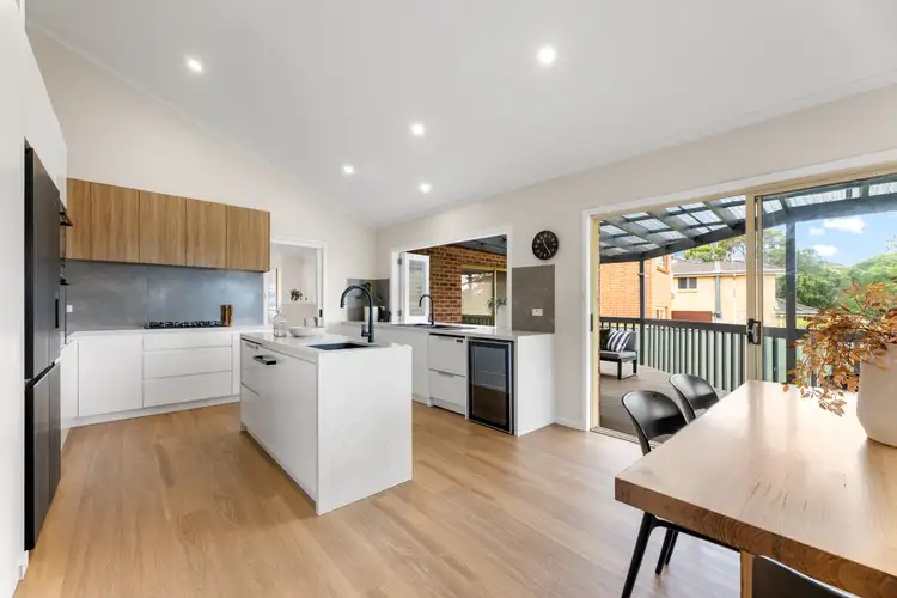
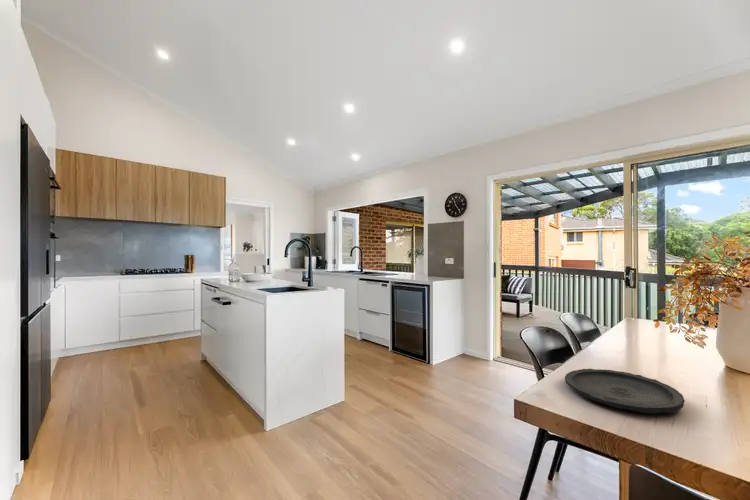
+ plate [564,368,686,414]
